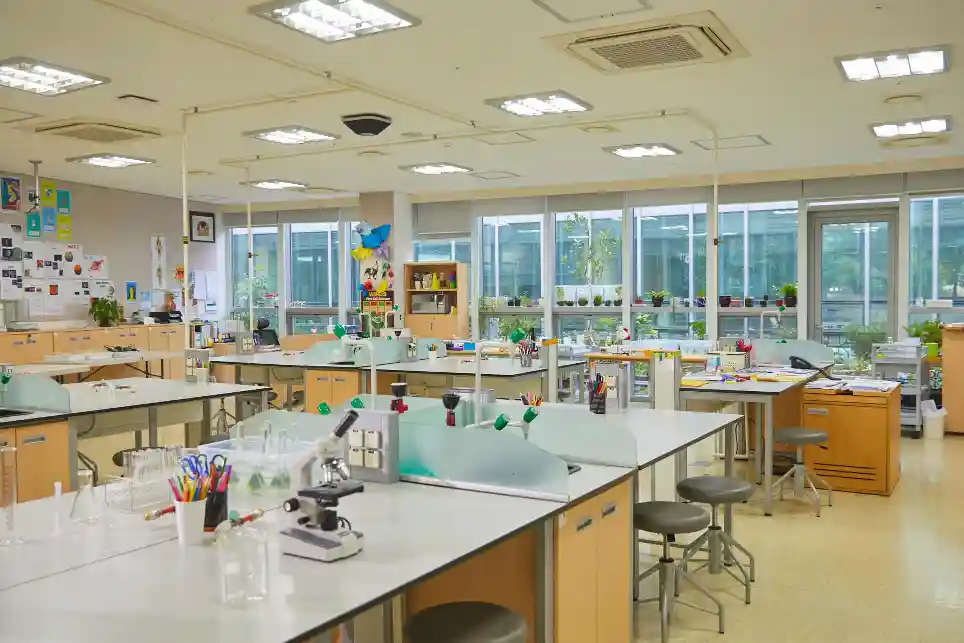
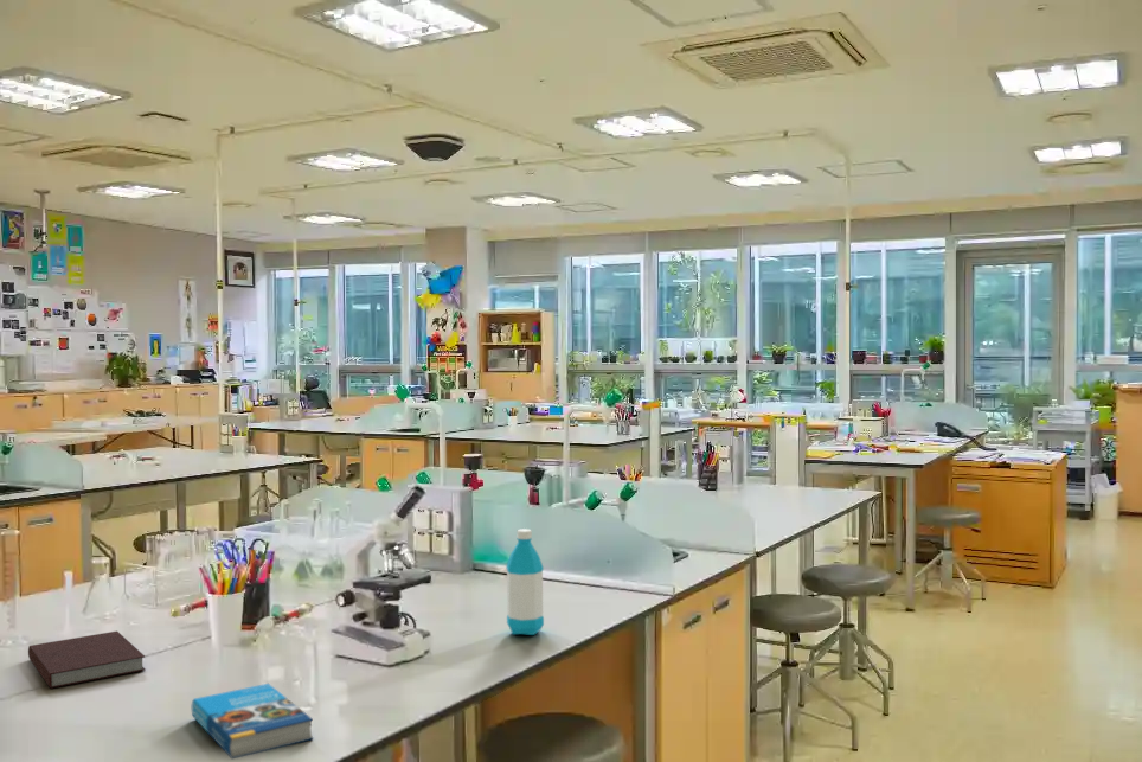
+ notebook [27,630,146,690]
+ book [191,683,314,760]
+ water bottle [505,527,545,636]
